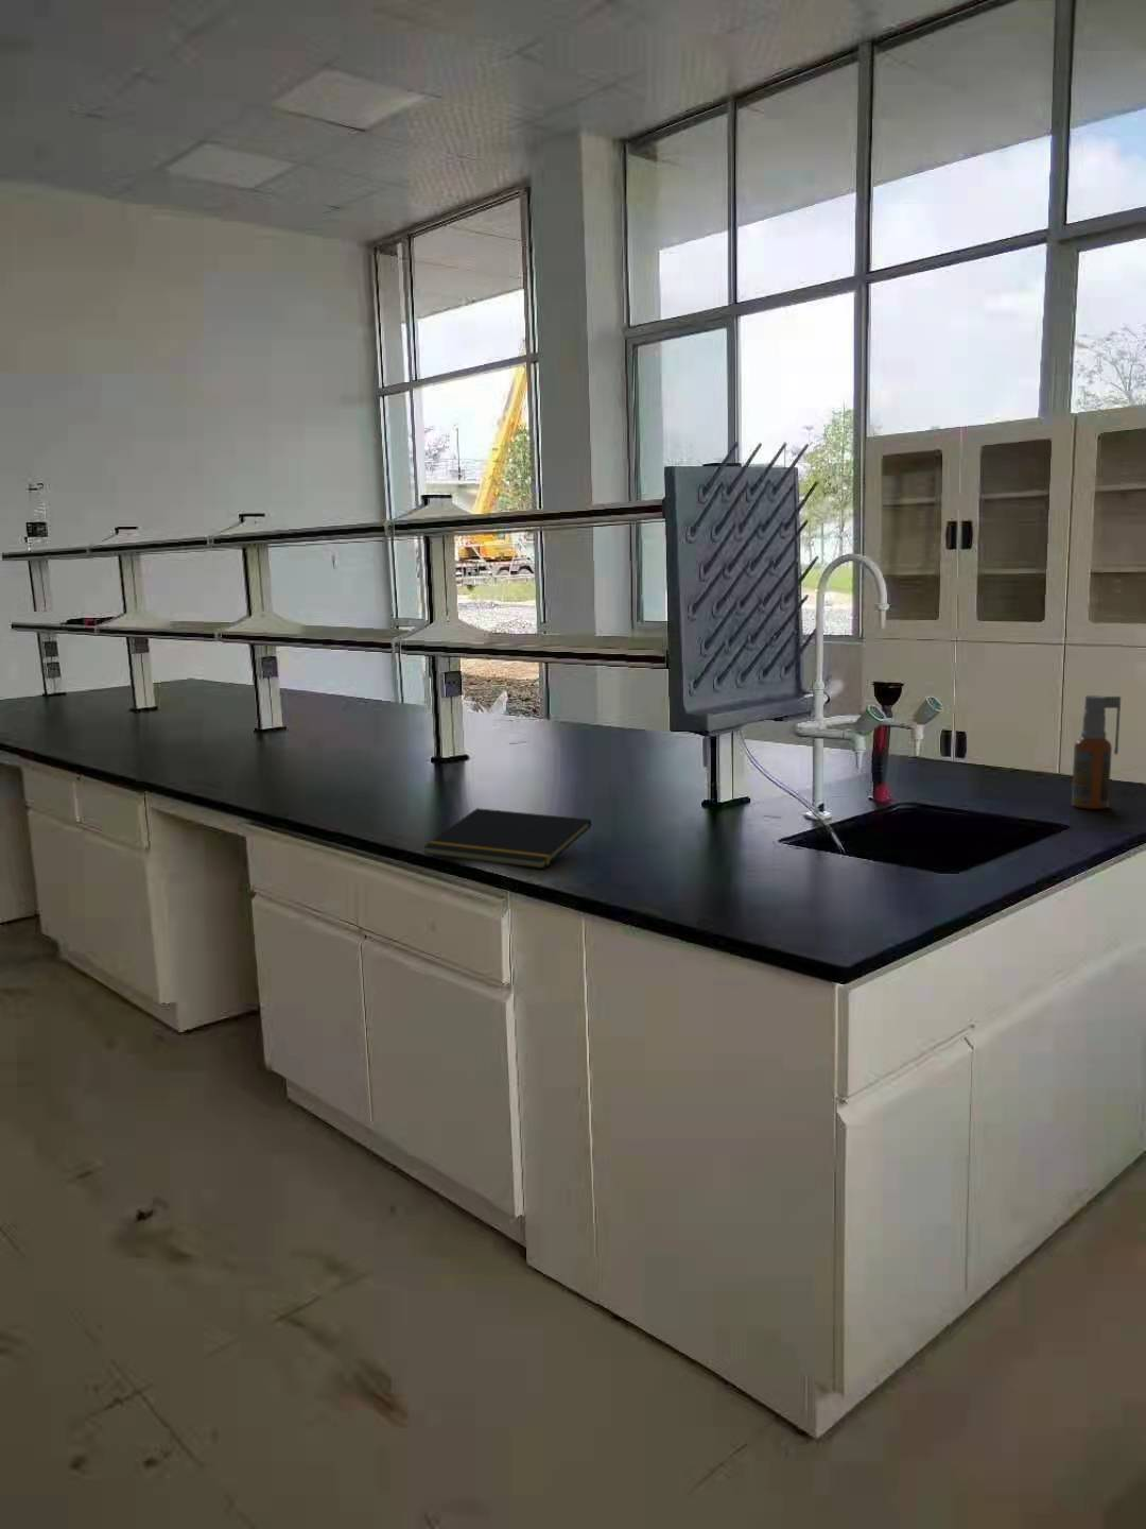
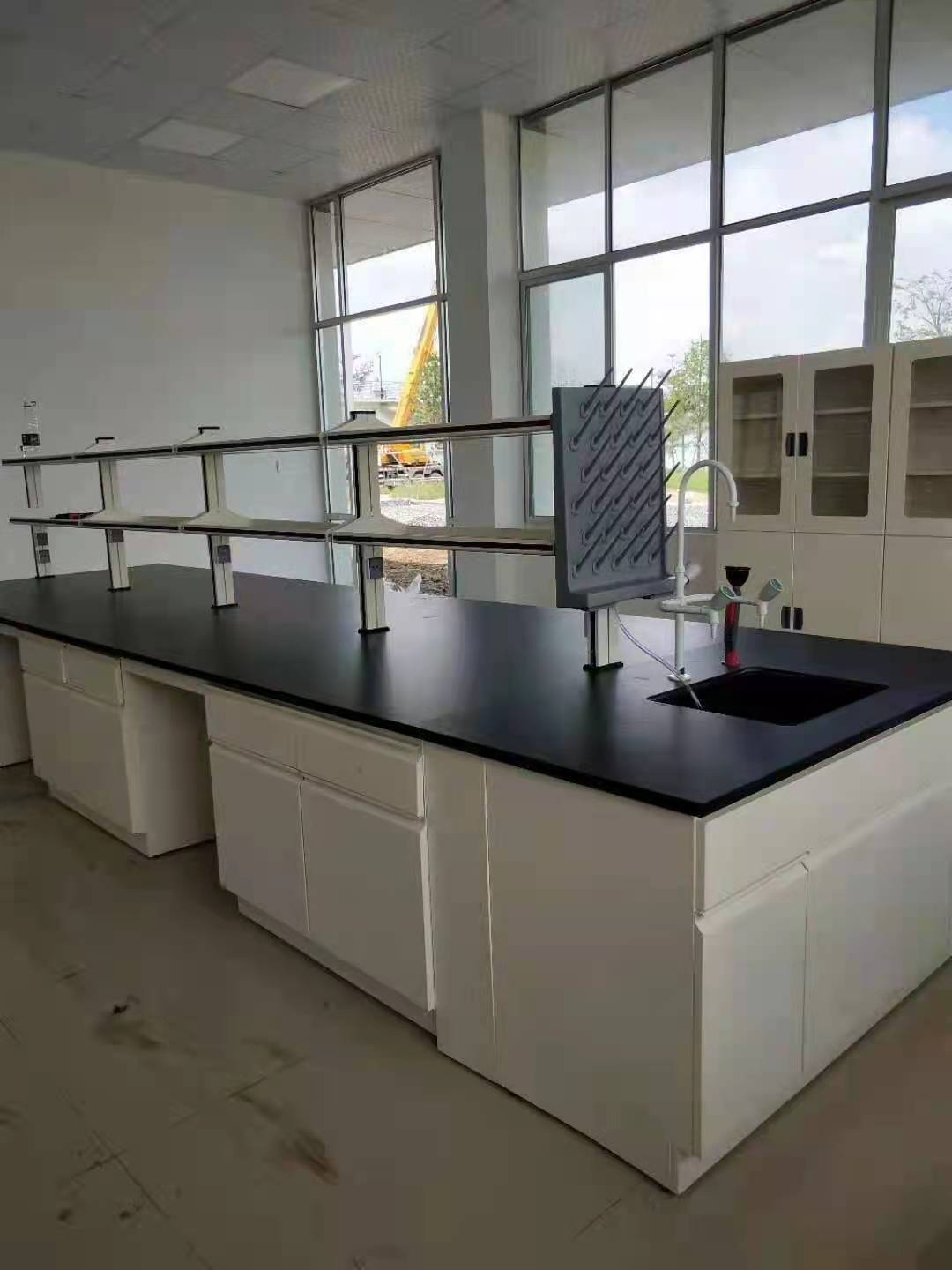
- notepad [423,807,592,869]
- spray bottle [1070,695,1122,810]
